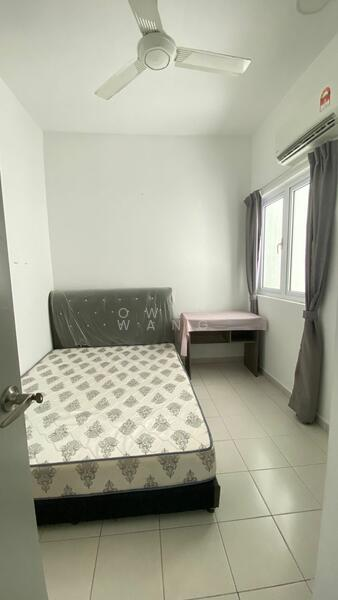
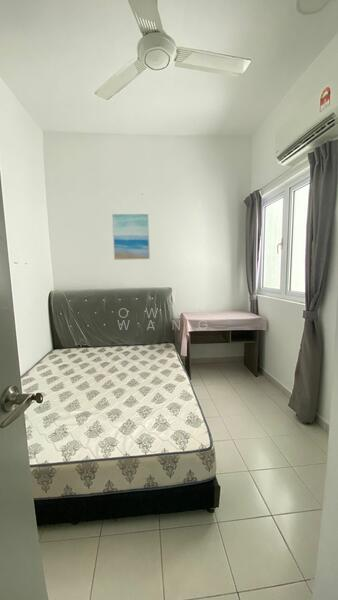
+ wall art [111,213,151,261]
